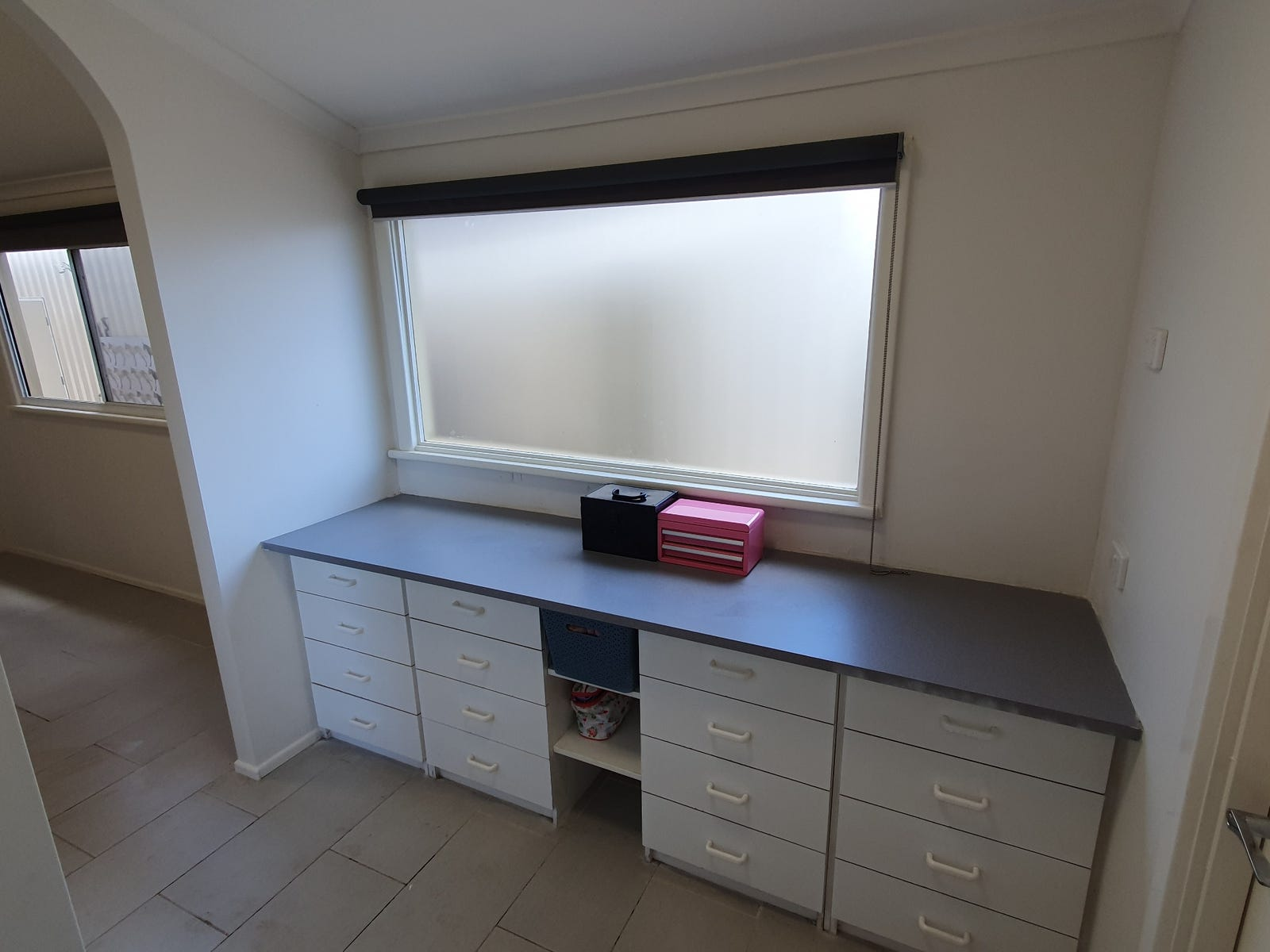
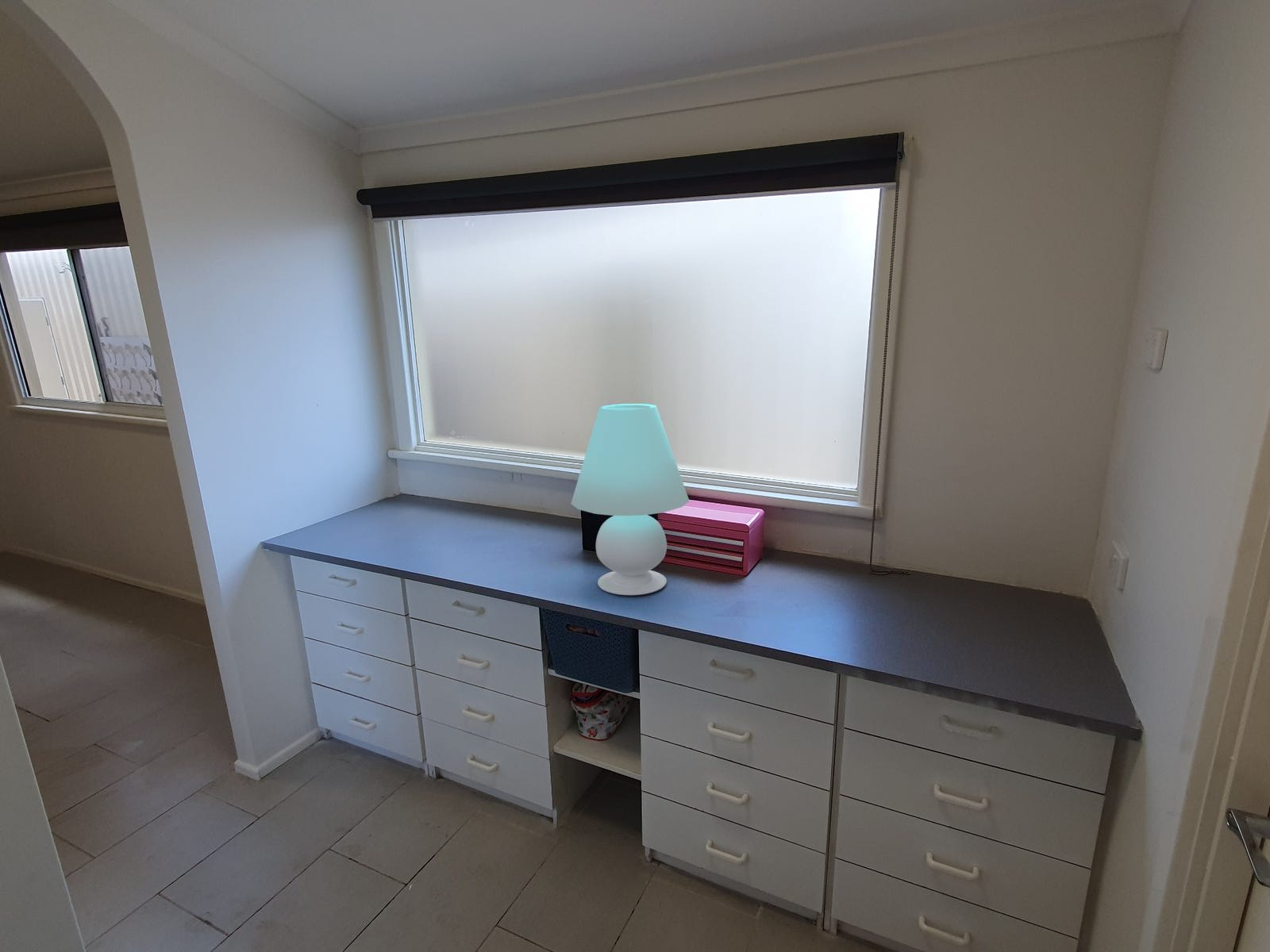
+ table lamp [570,403,690,596]
